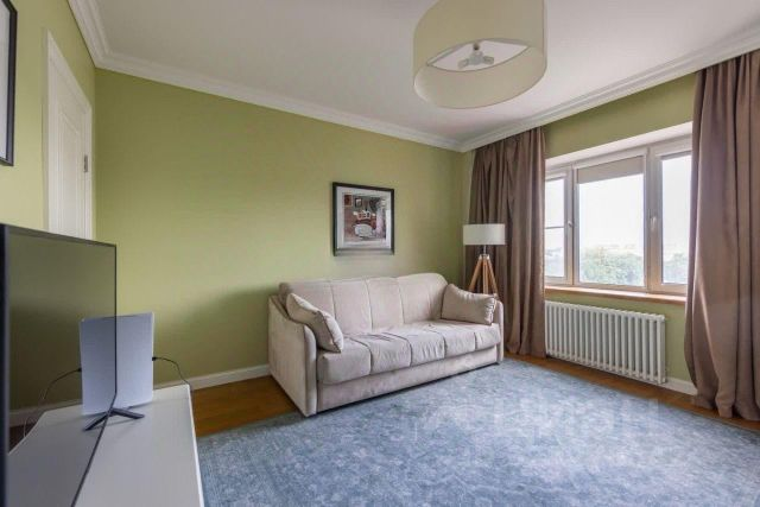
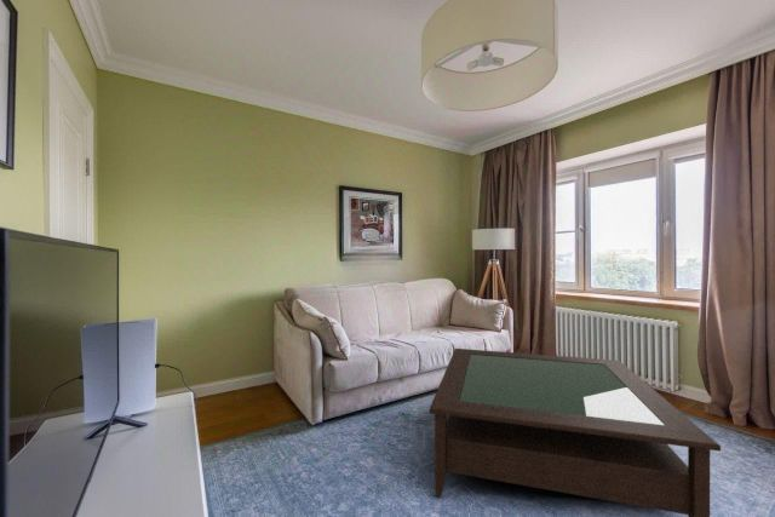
+ coffee table [429,347,722,517]
